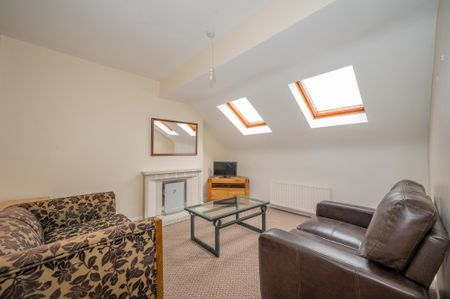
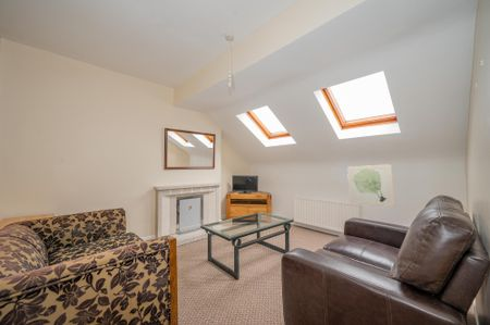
+ wall art [346,163,396,208]
